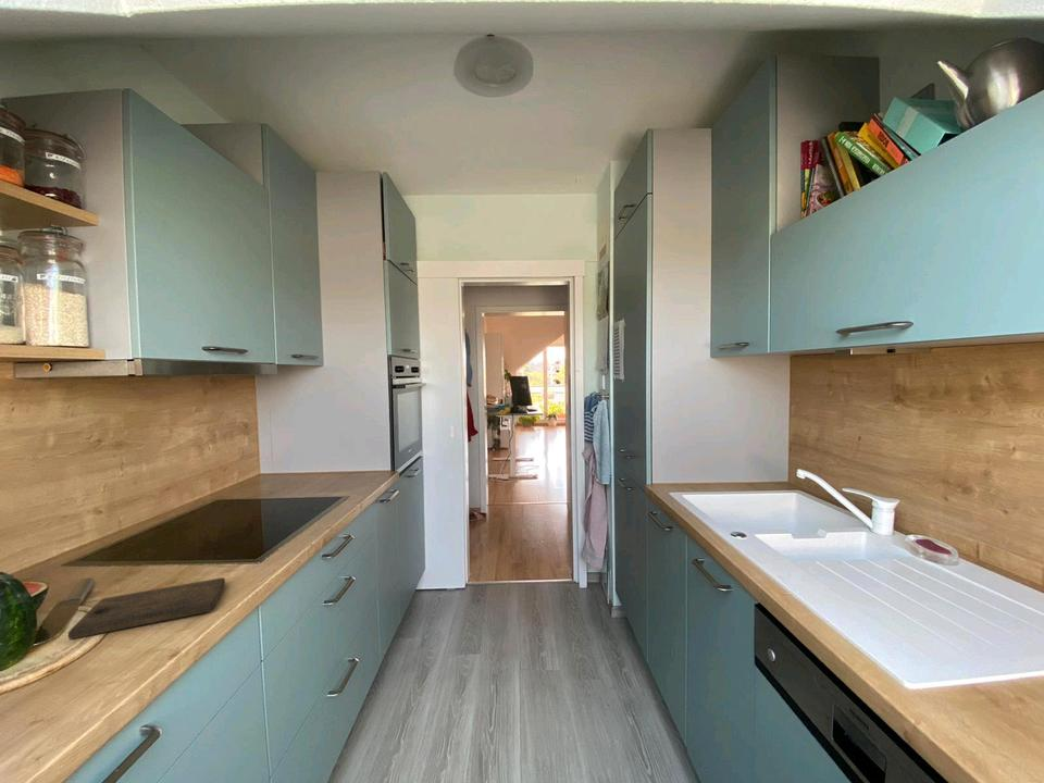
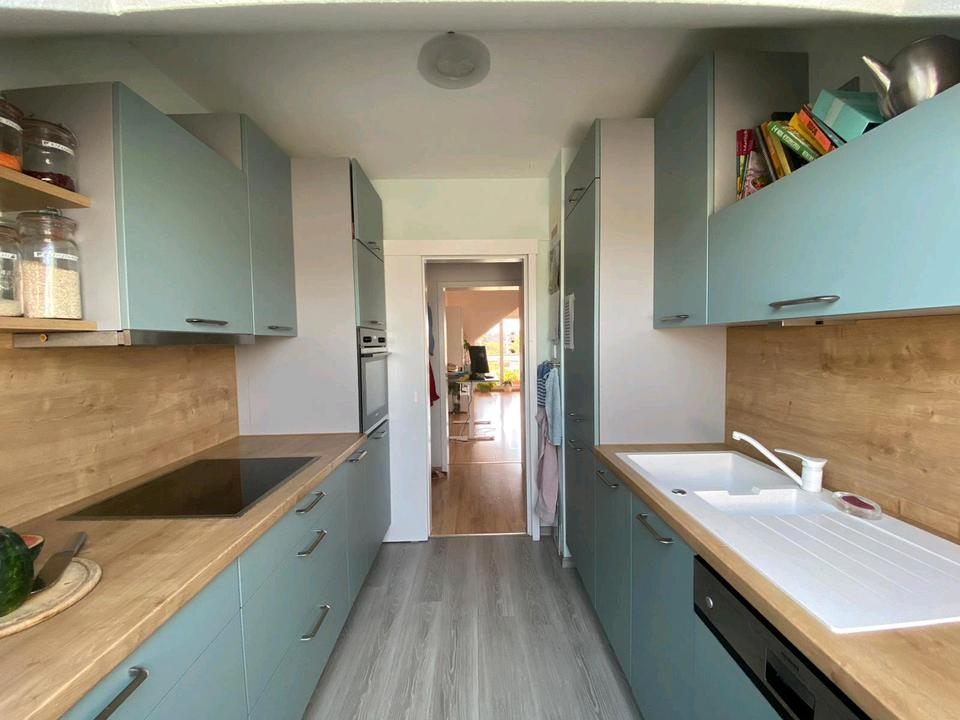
- cutting board [67,576,226,641]
